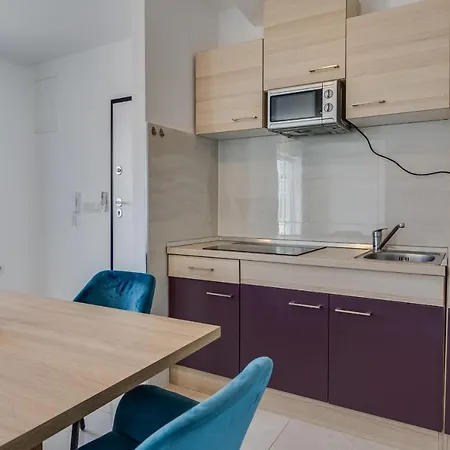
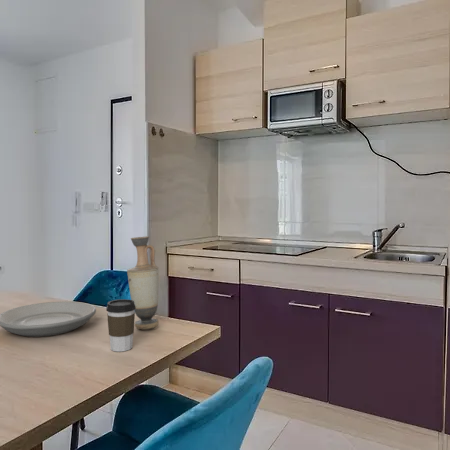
+ plate [0,300,97,338]
+ coffee cup [105,298,136,353]
+ vase [126,235,160,331]
